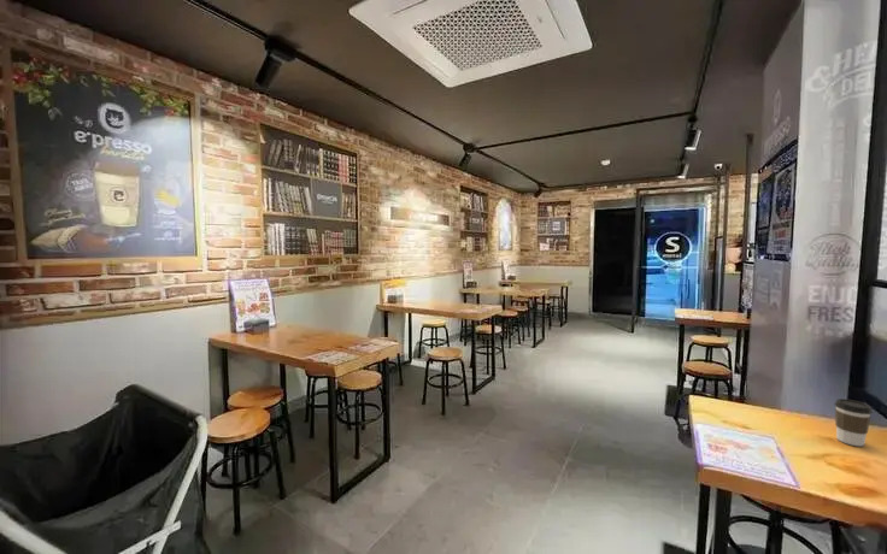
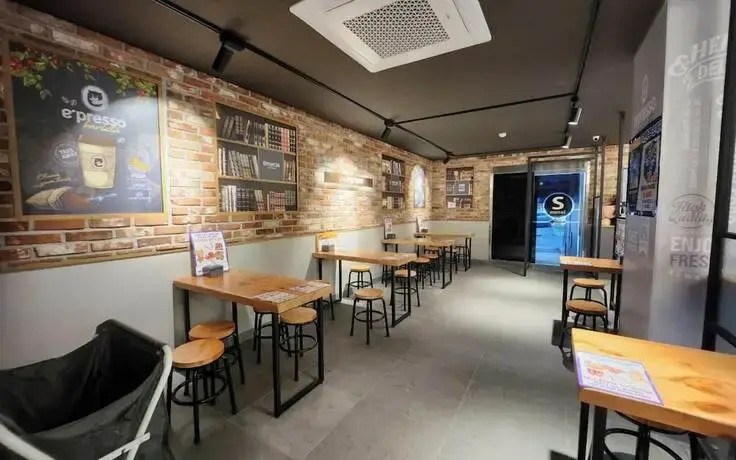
- coffee cup [834,397,874,448]
